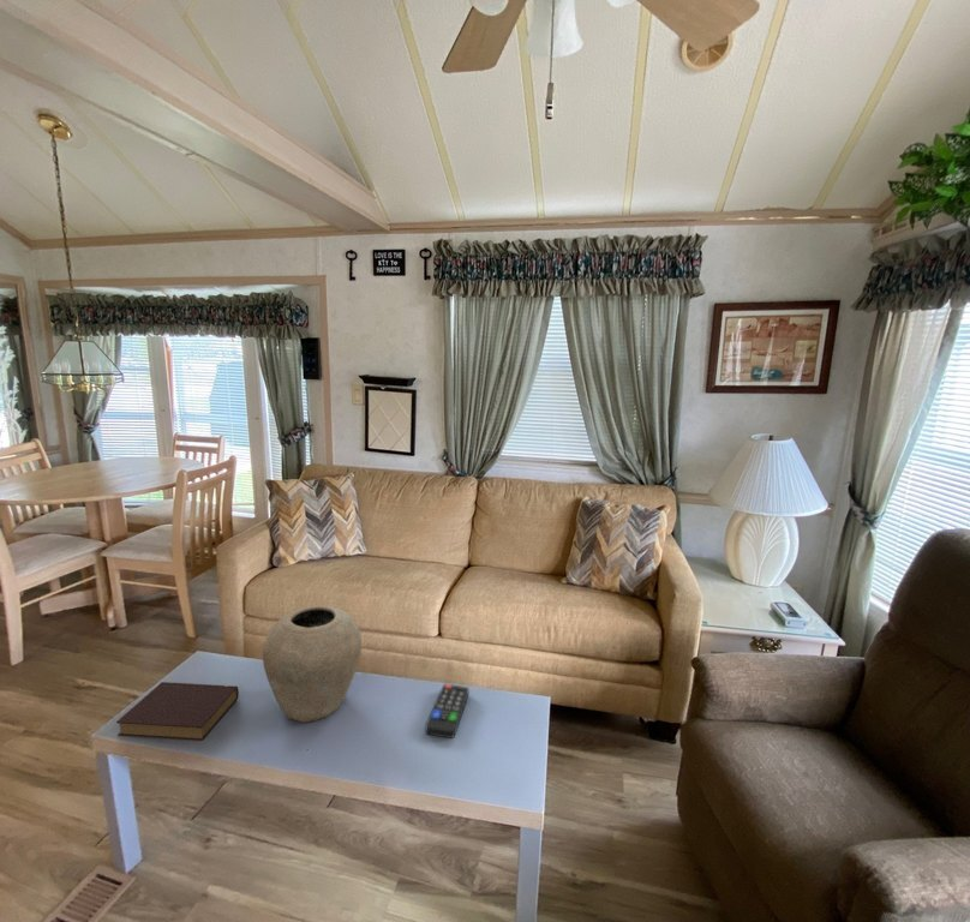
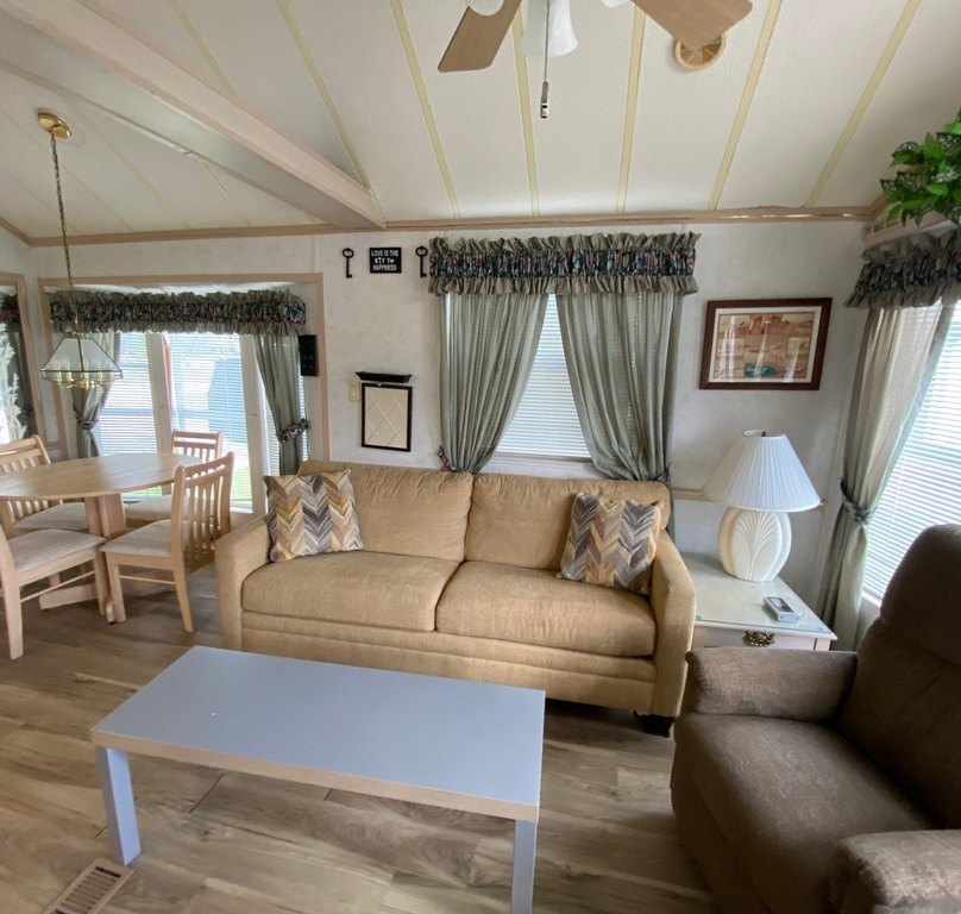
- remote control [425,683,469,740]
- vase [262,604,363,724]
- book [115,681,240,742]
